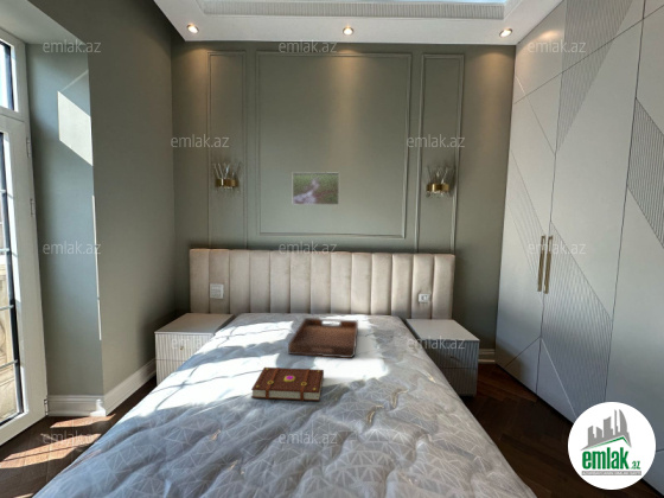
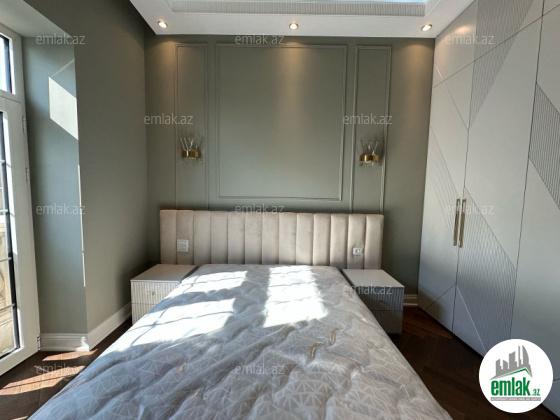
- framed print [292,171,340,206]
- book [250,366,325,402]
- serving tray [287,317,359,359]
